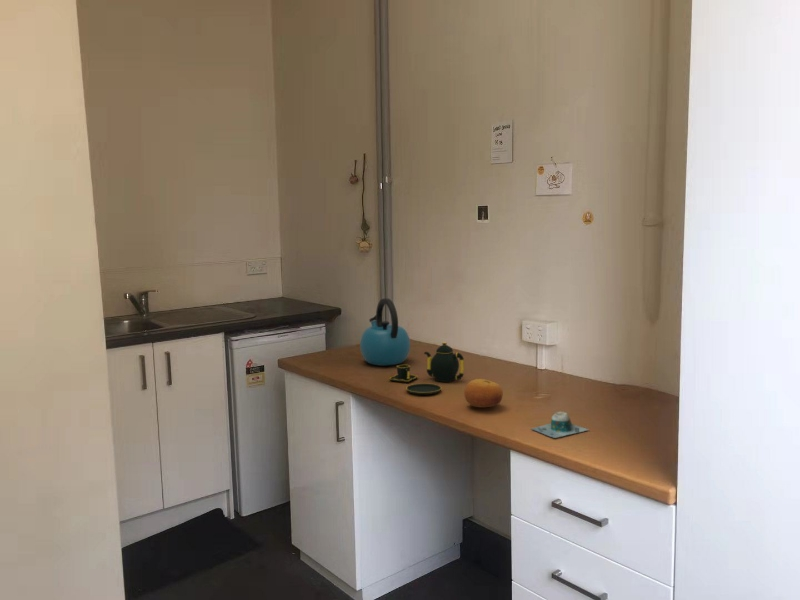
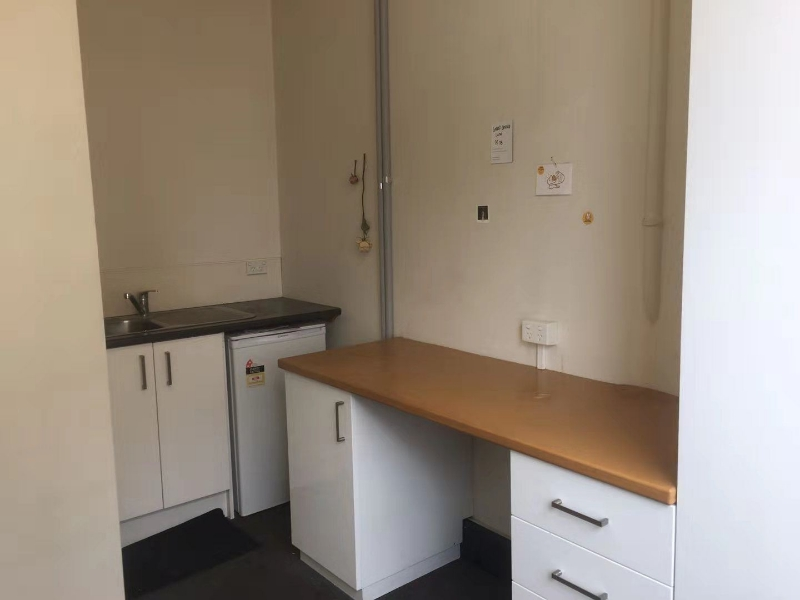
- kettle [359,297,411,367]
- fruit [463,378,504,408]
- teapot [388,341,465,396]
- mug [530,410,589,439]
